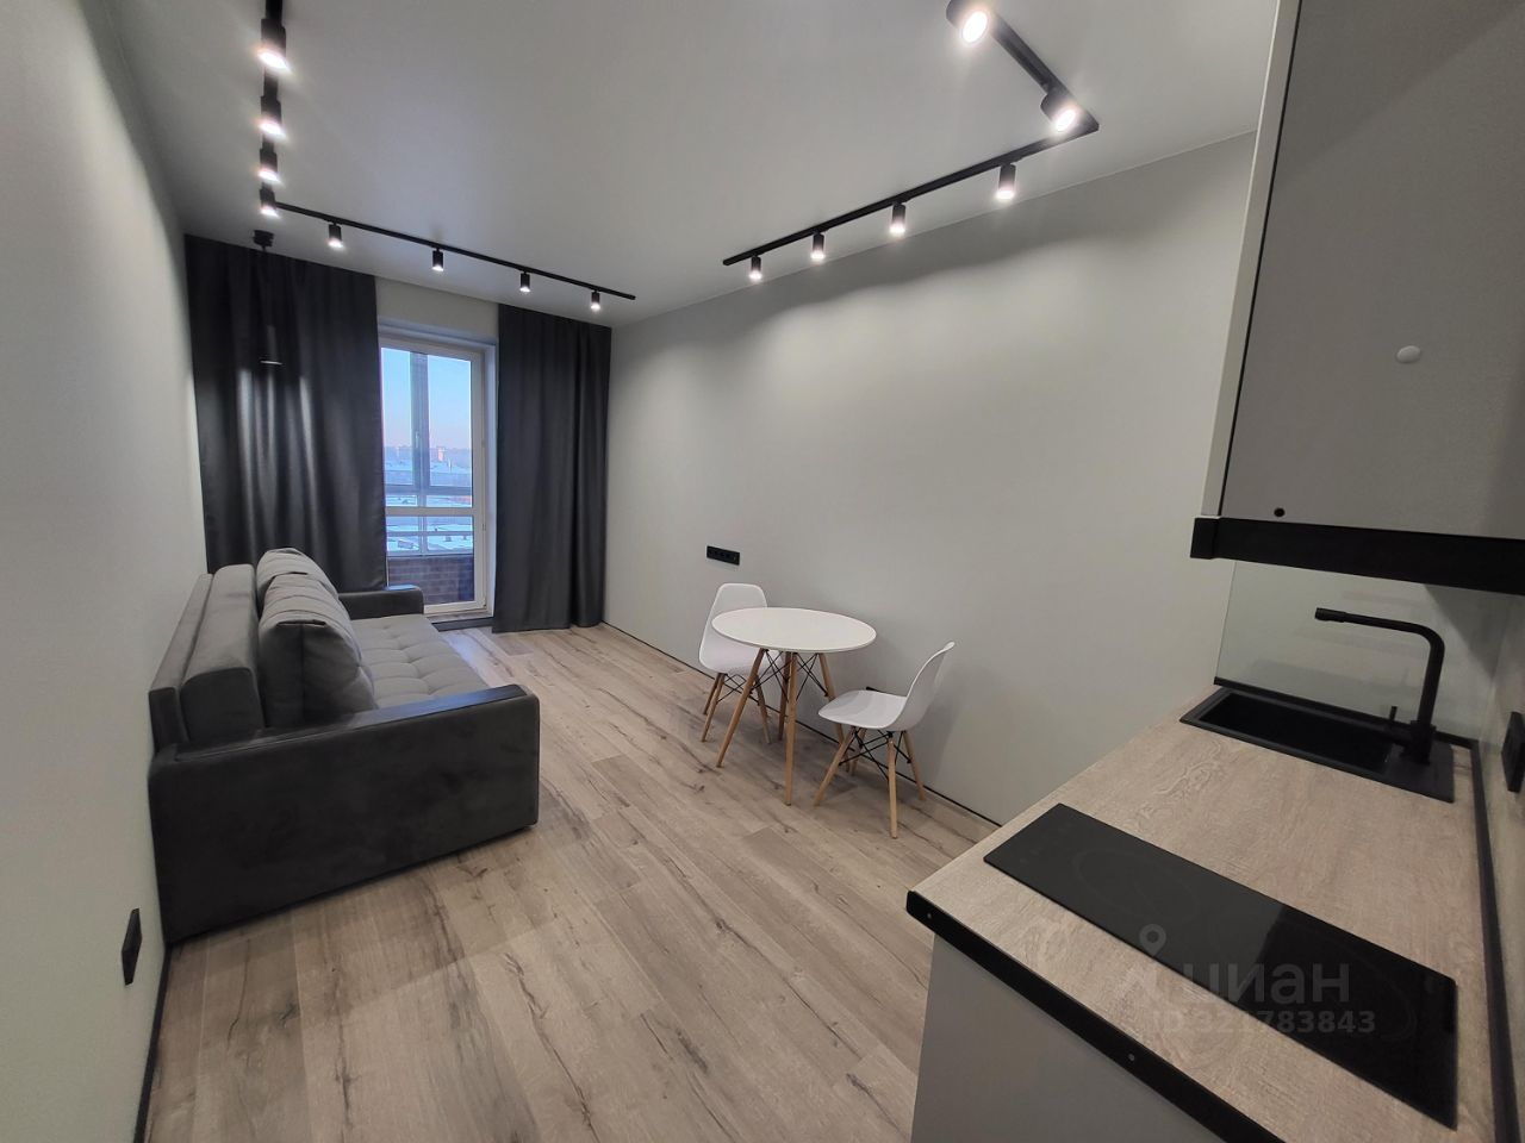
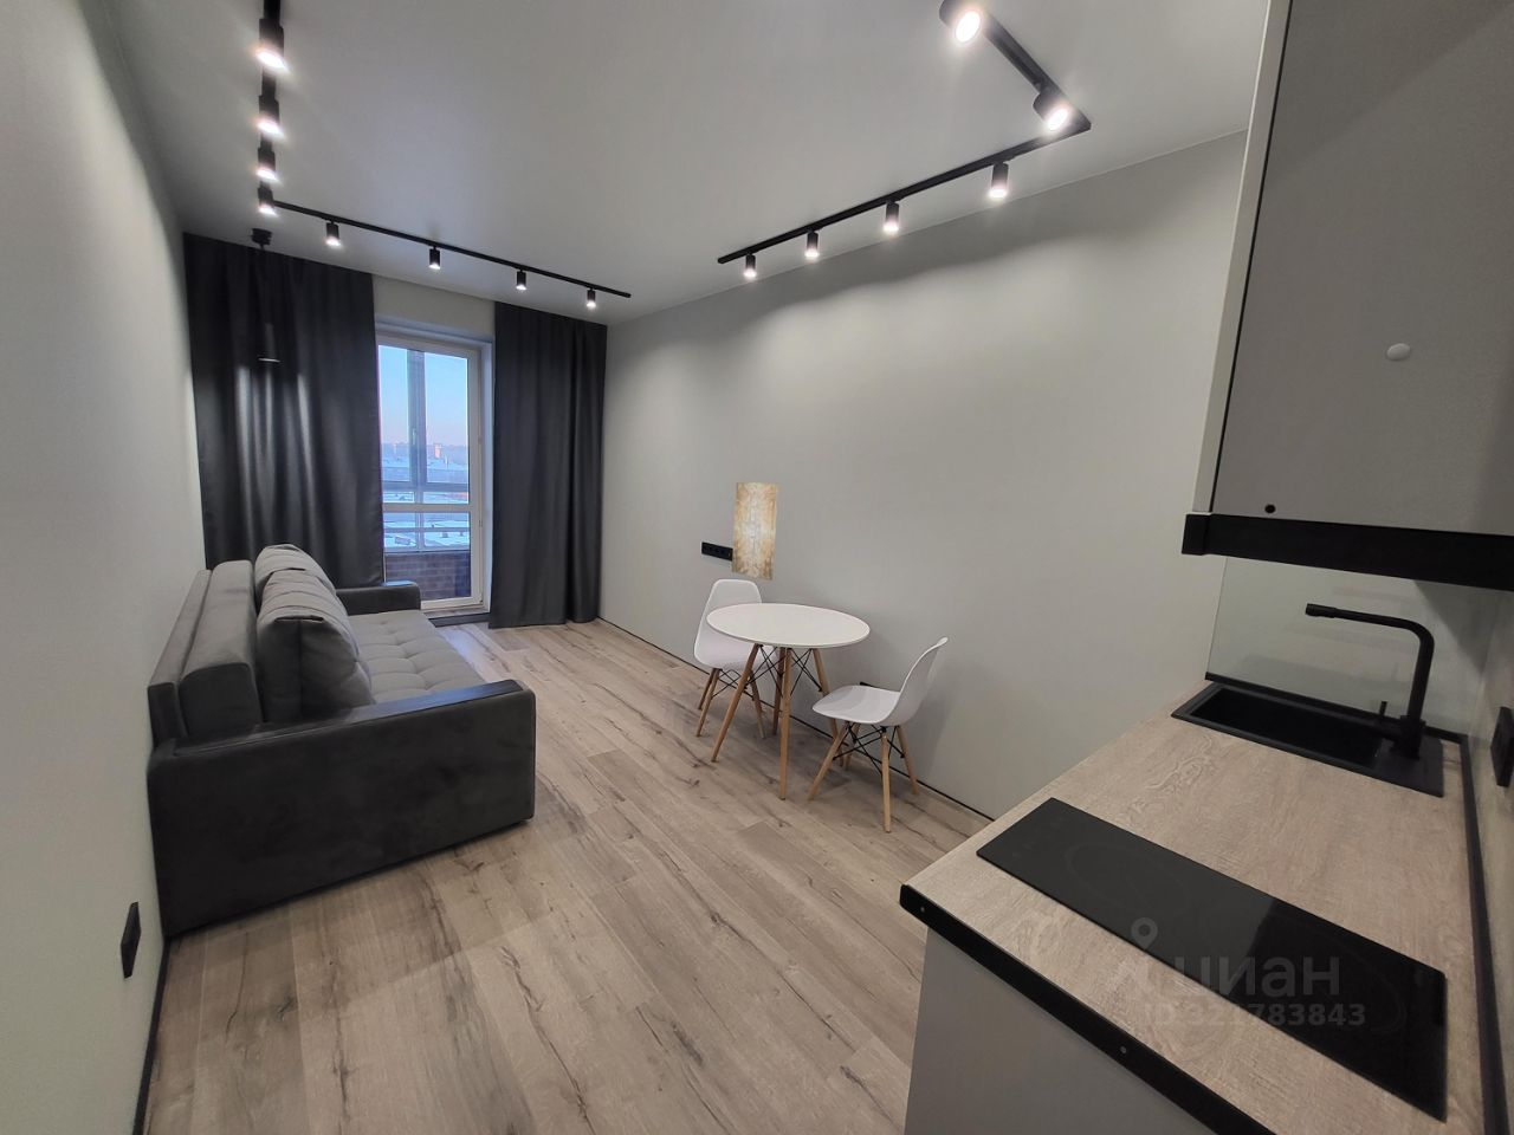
+ wall art [731,482,780,582]
